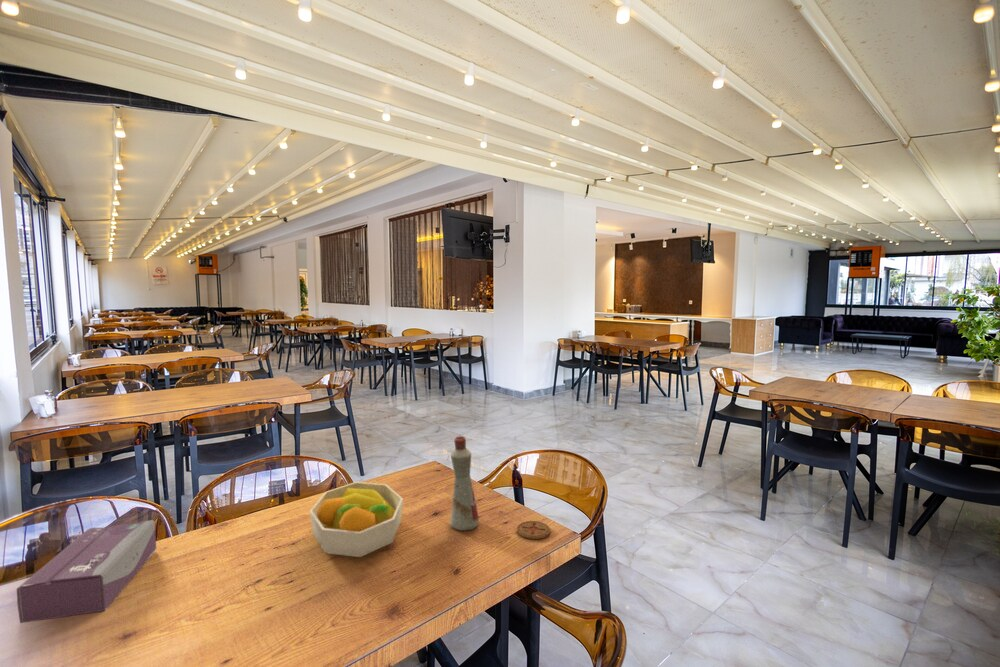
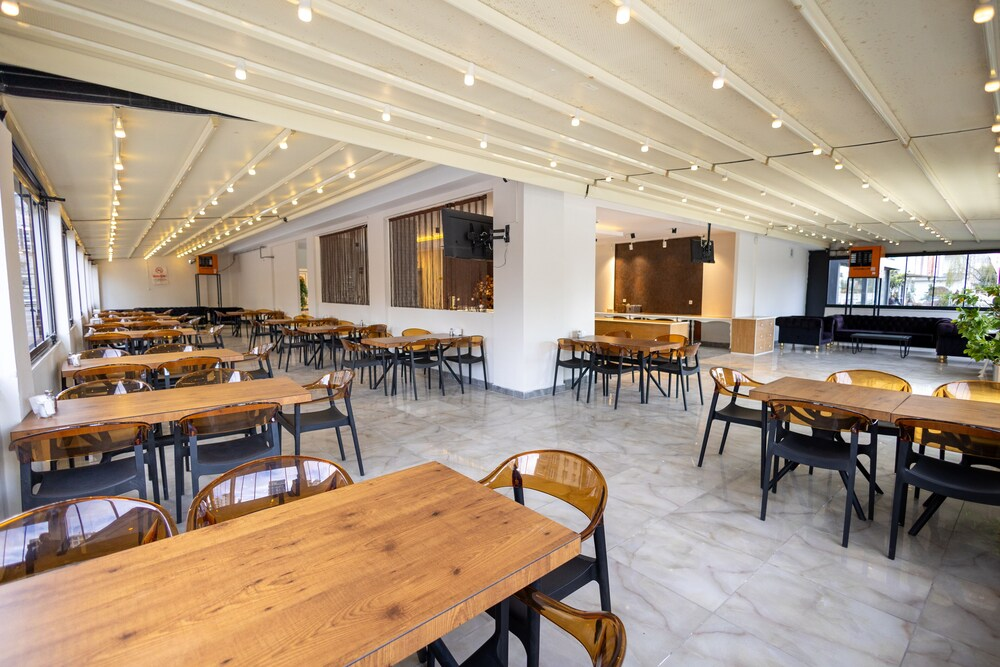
- coaster [516,520,551,540]
- tissue box [16,519,157,624]
- bottle [449,435,480,532]
- fruit bowl [309,481,404,558]
